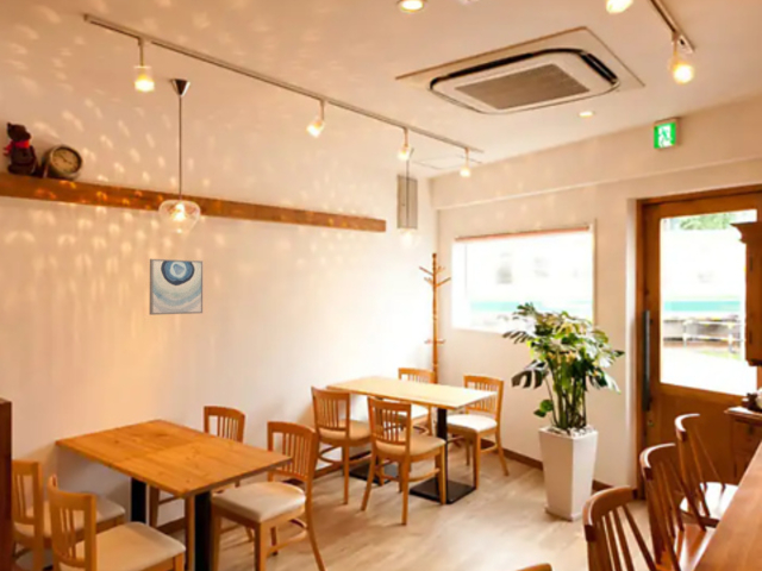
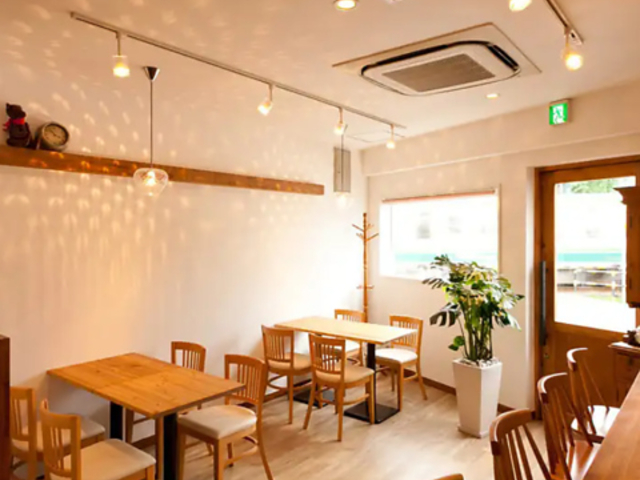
- wall art [149,258,204,316]
